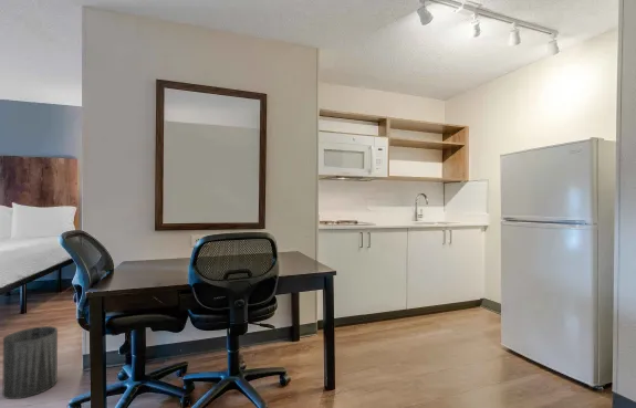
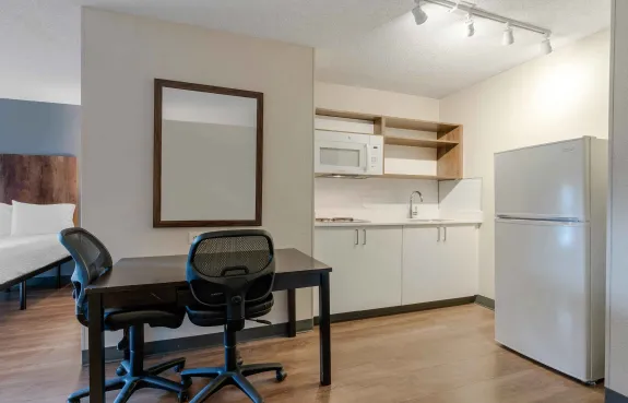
- trash can [1,325,59,400]
